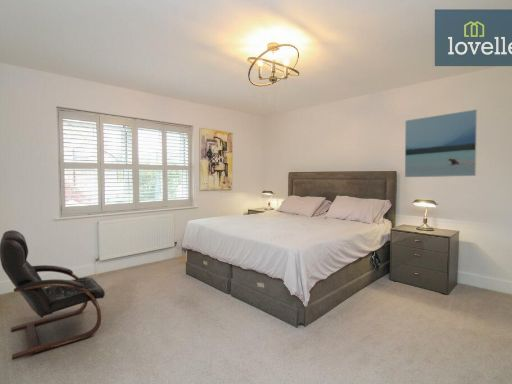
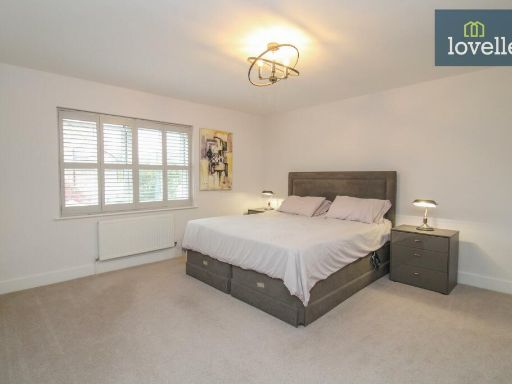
- armchair [0,229,106,361]
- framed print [404,108,478,178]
